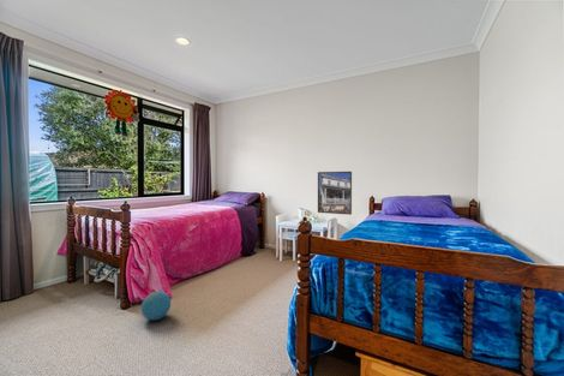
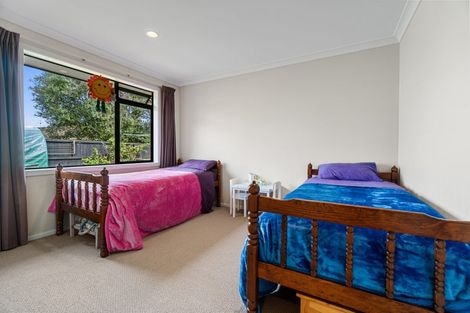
- ball [140,291,172,322]
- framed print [317,171,353,216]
